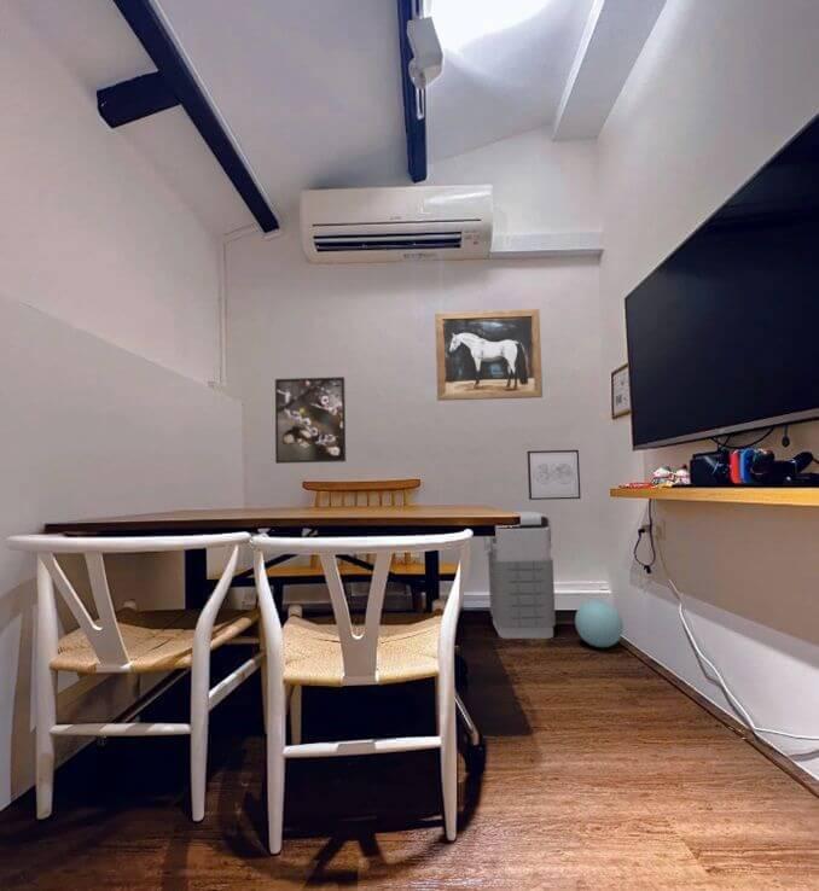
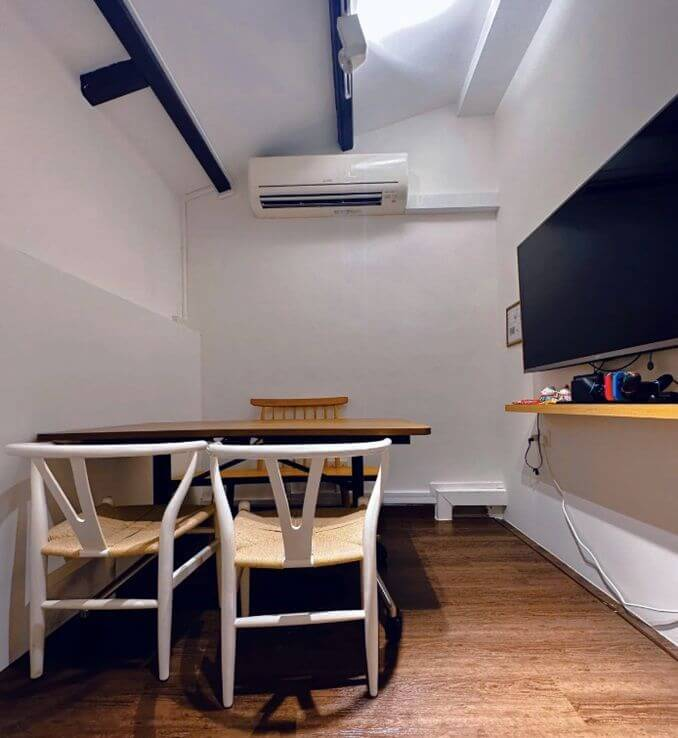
- wall art [525,449,582,501]
- grenade [482,511,557,640]
- ball [574,599,625,648]
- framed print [274,375,347,465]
- wall art [434,308,544,402]
